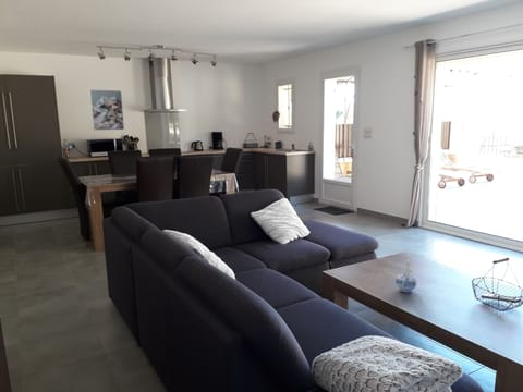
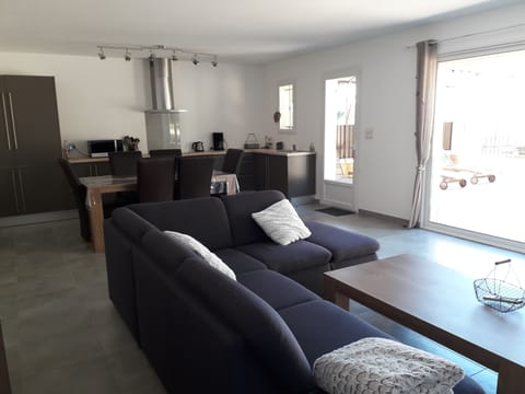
- wall art [89,89,125,131]
- ceramic pitcher [394,259,417,293]
